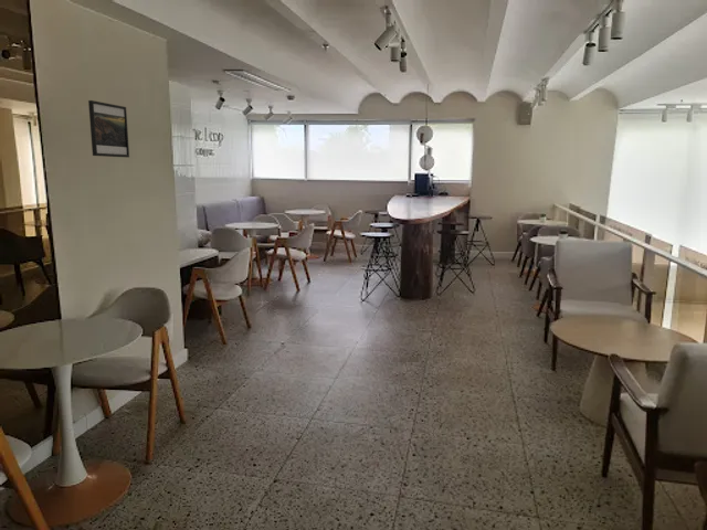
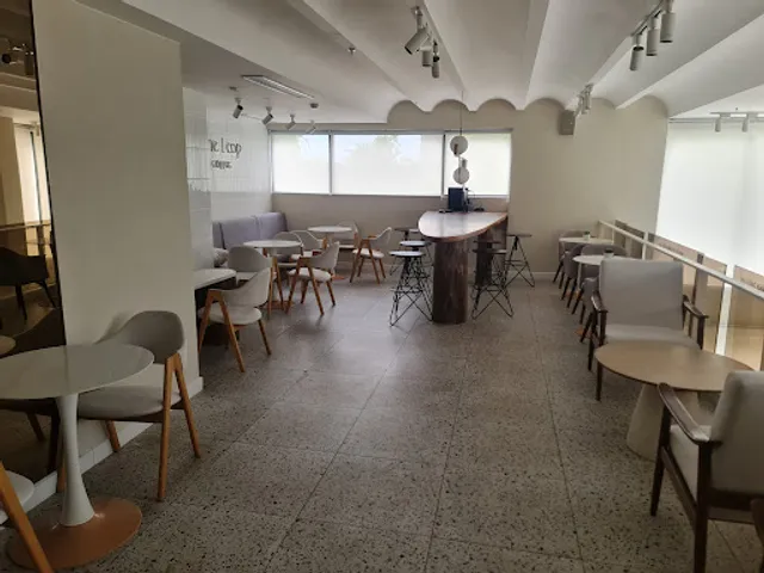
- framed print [87,99,130,158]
